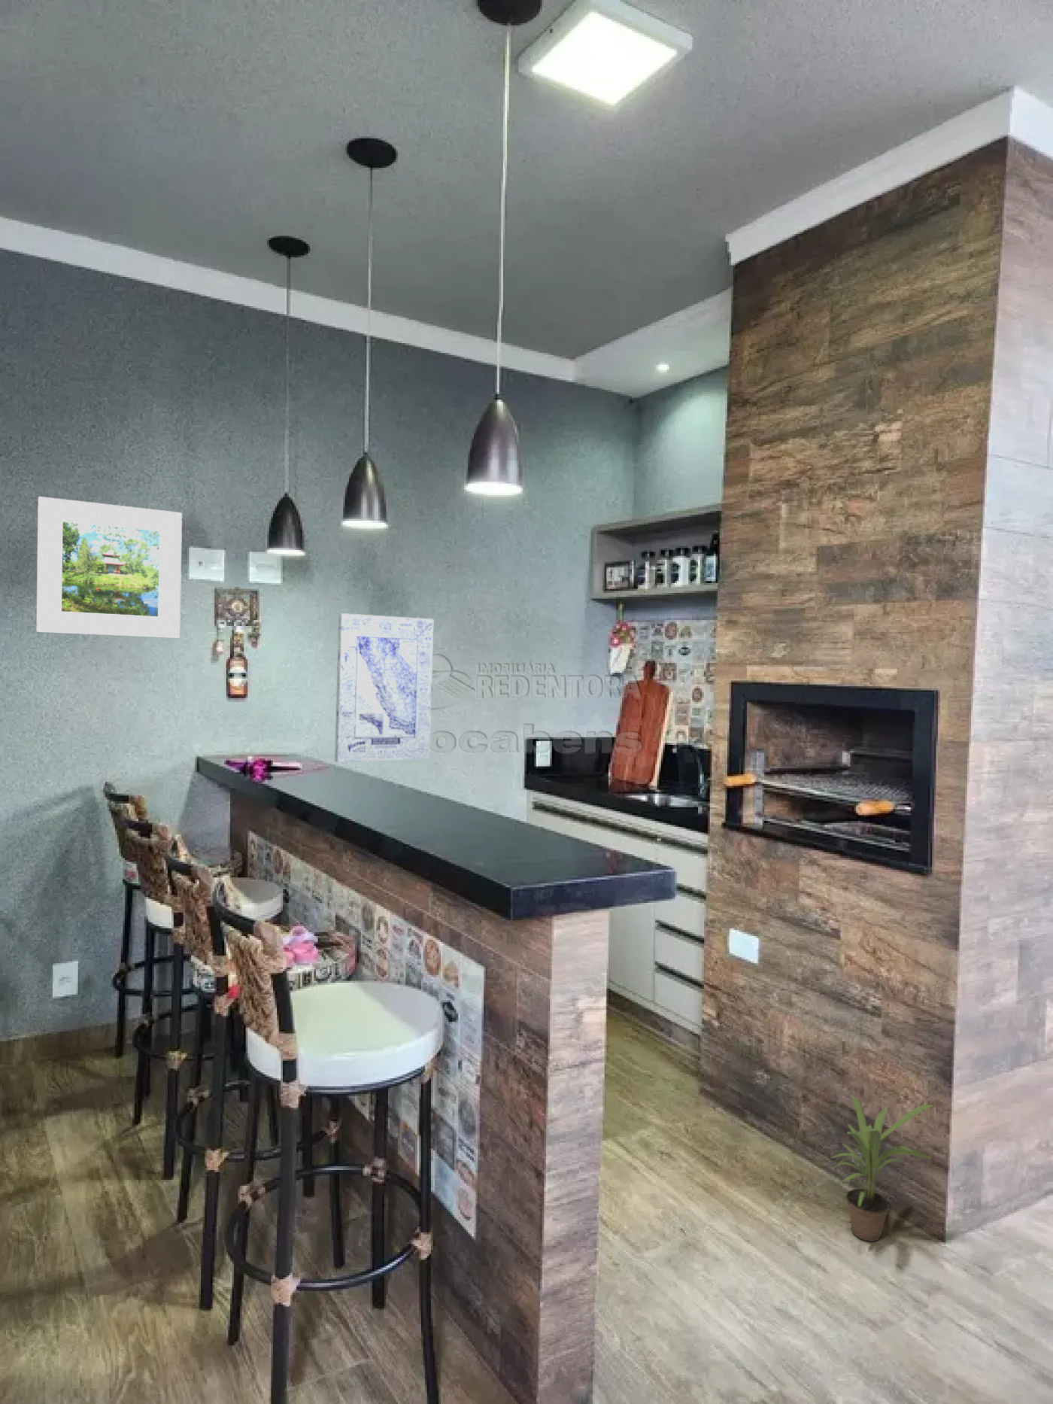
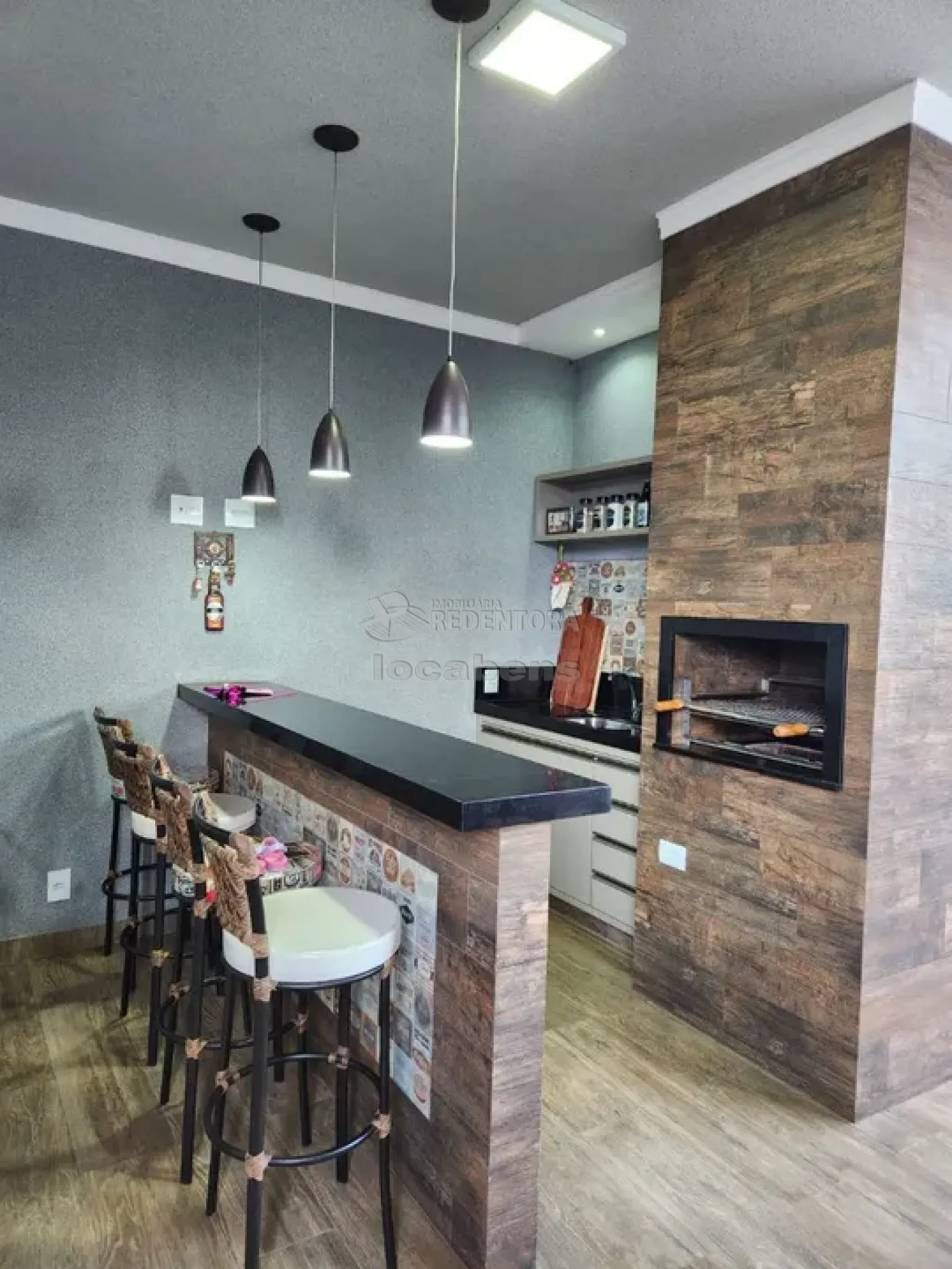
- wall art [334,613,434,763]
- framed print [35,496,183,638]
- potted plant [830,1094,934,1242]
